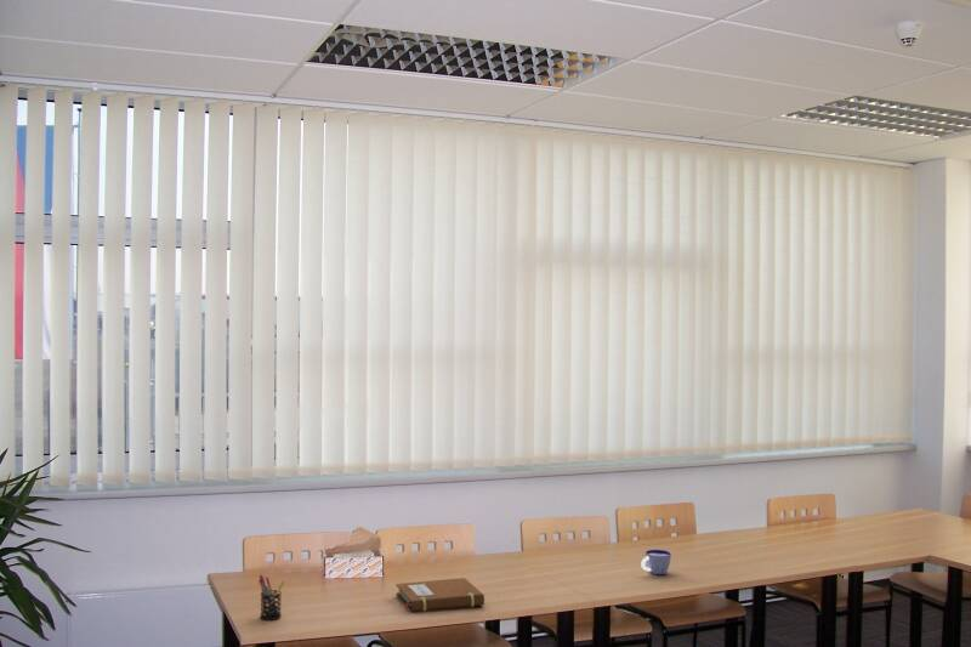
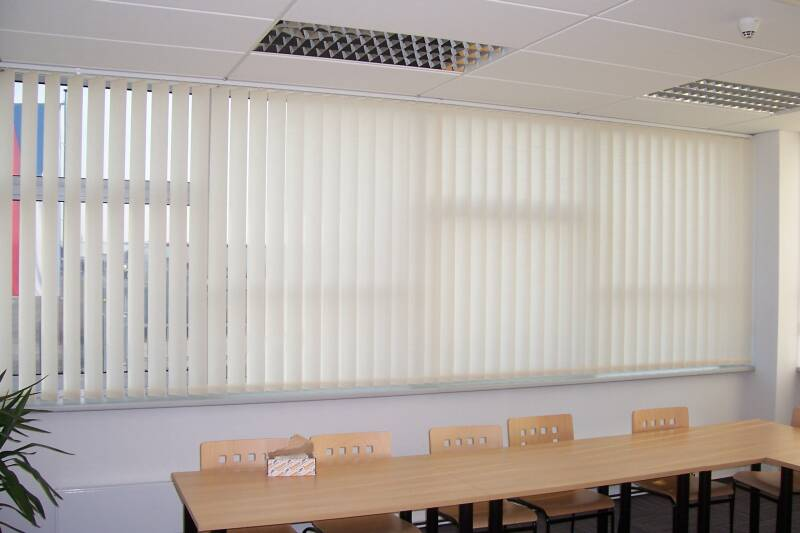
- cup [640,549,672,575]
- pen holder [257,574,285,622]
- notebook [394,577,486,613]
